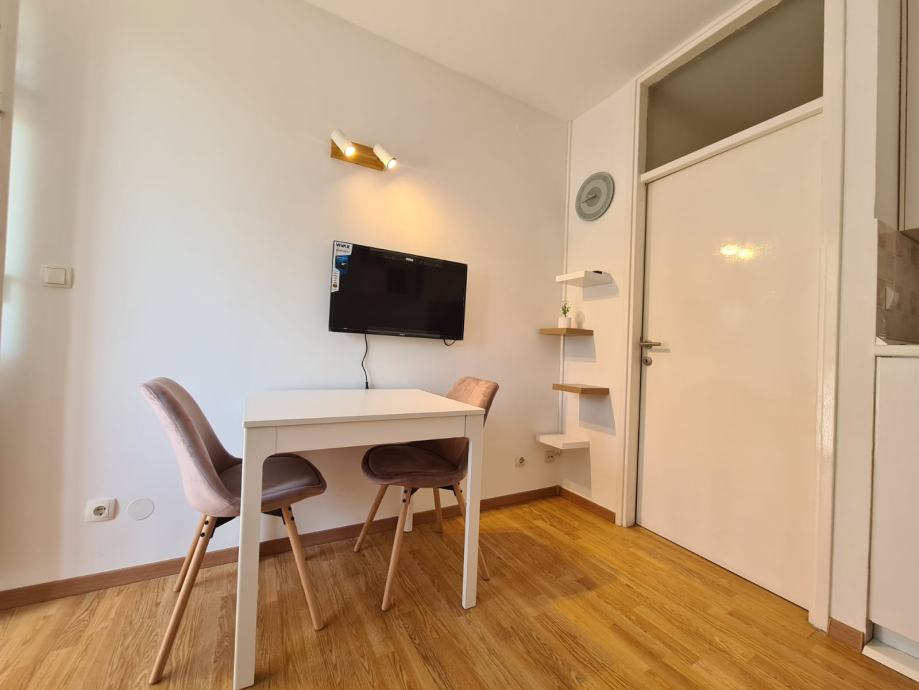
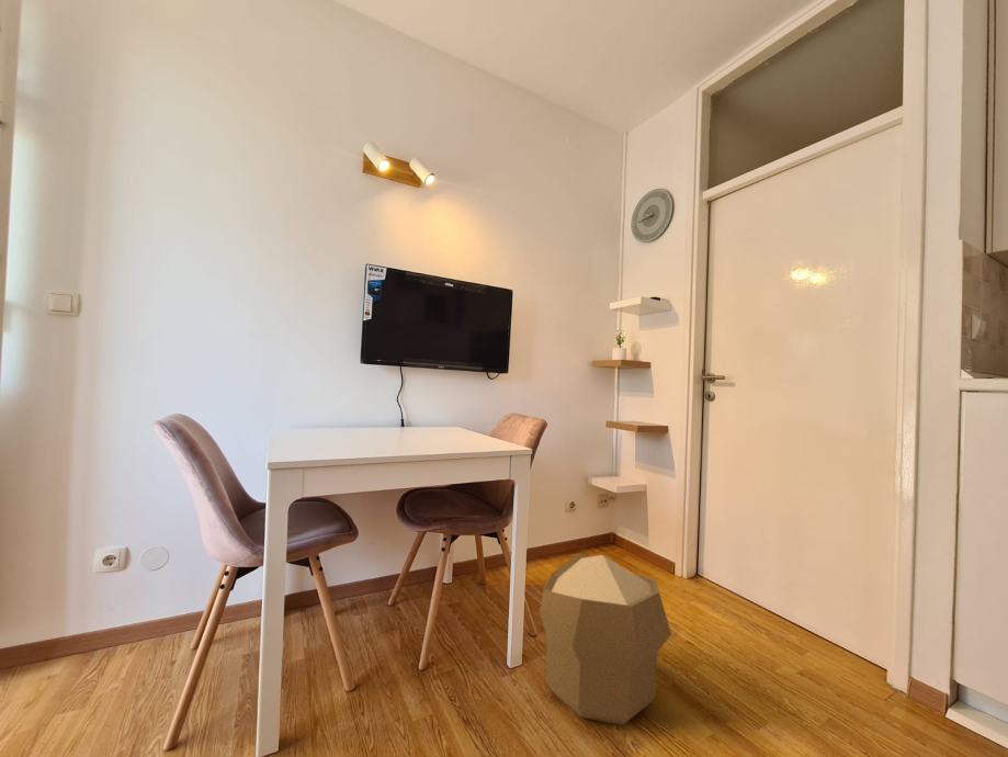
+ pouf [539,552,672,726]
